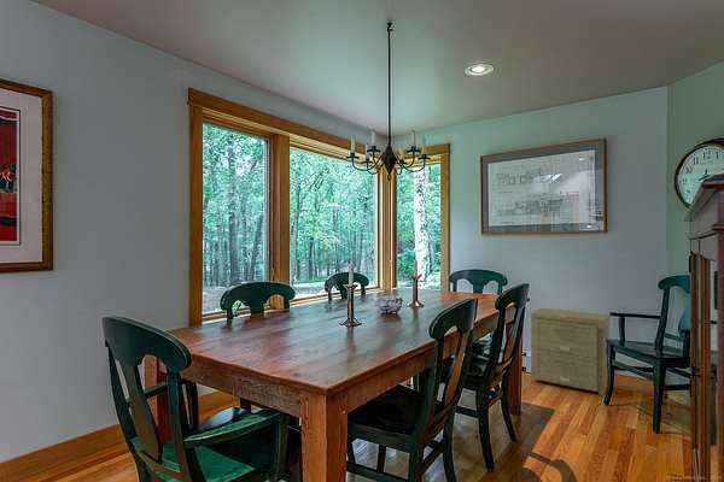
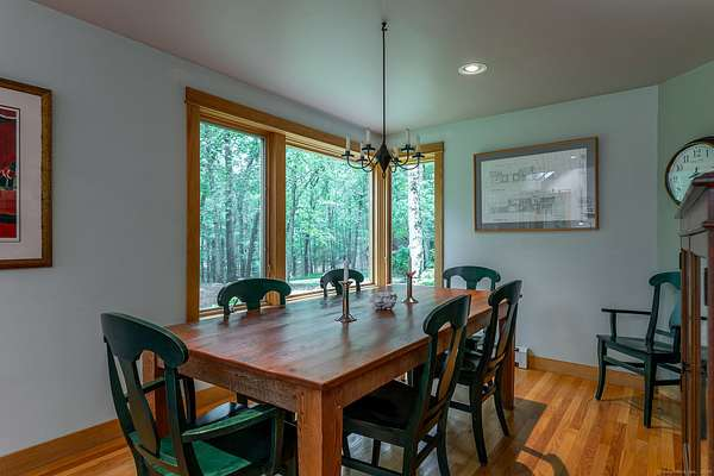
- side table [530,307,611,396]
